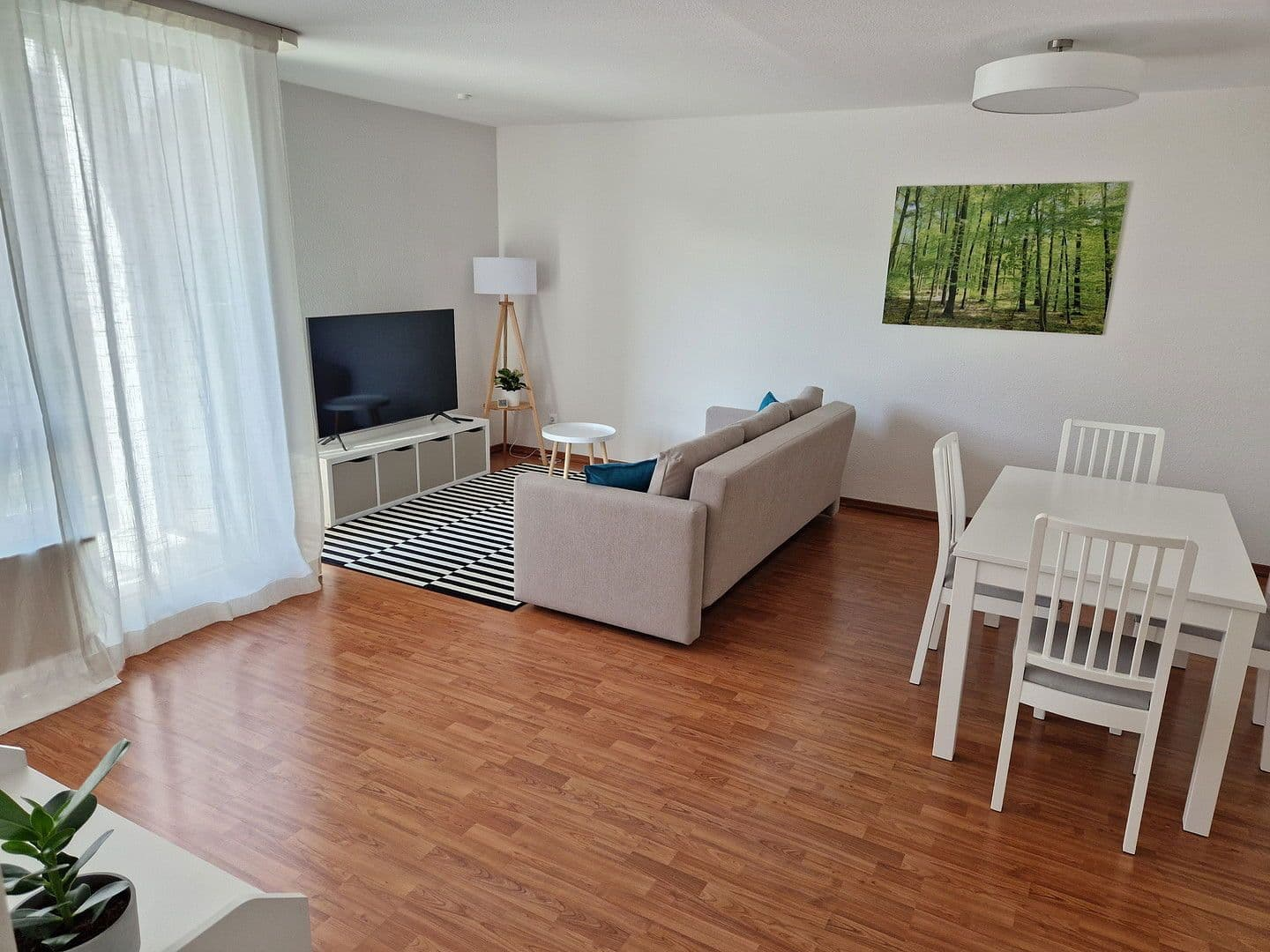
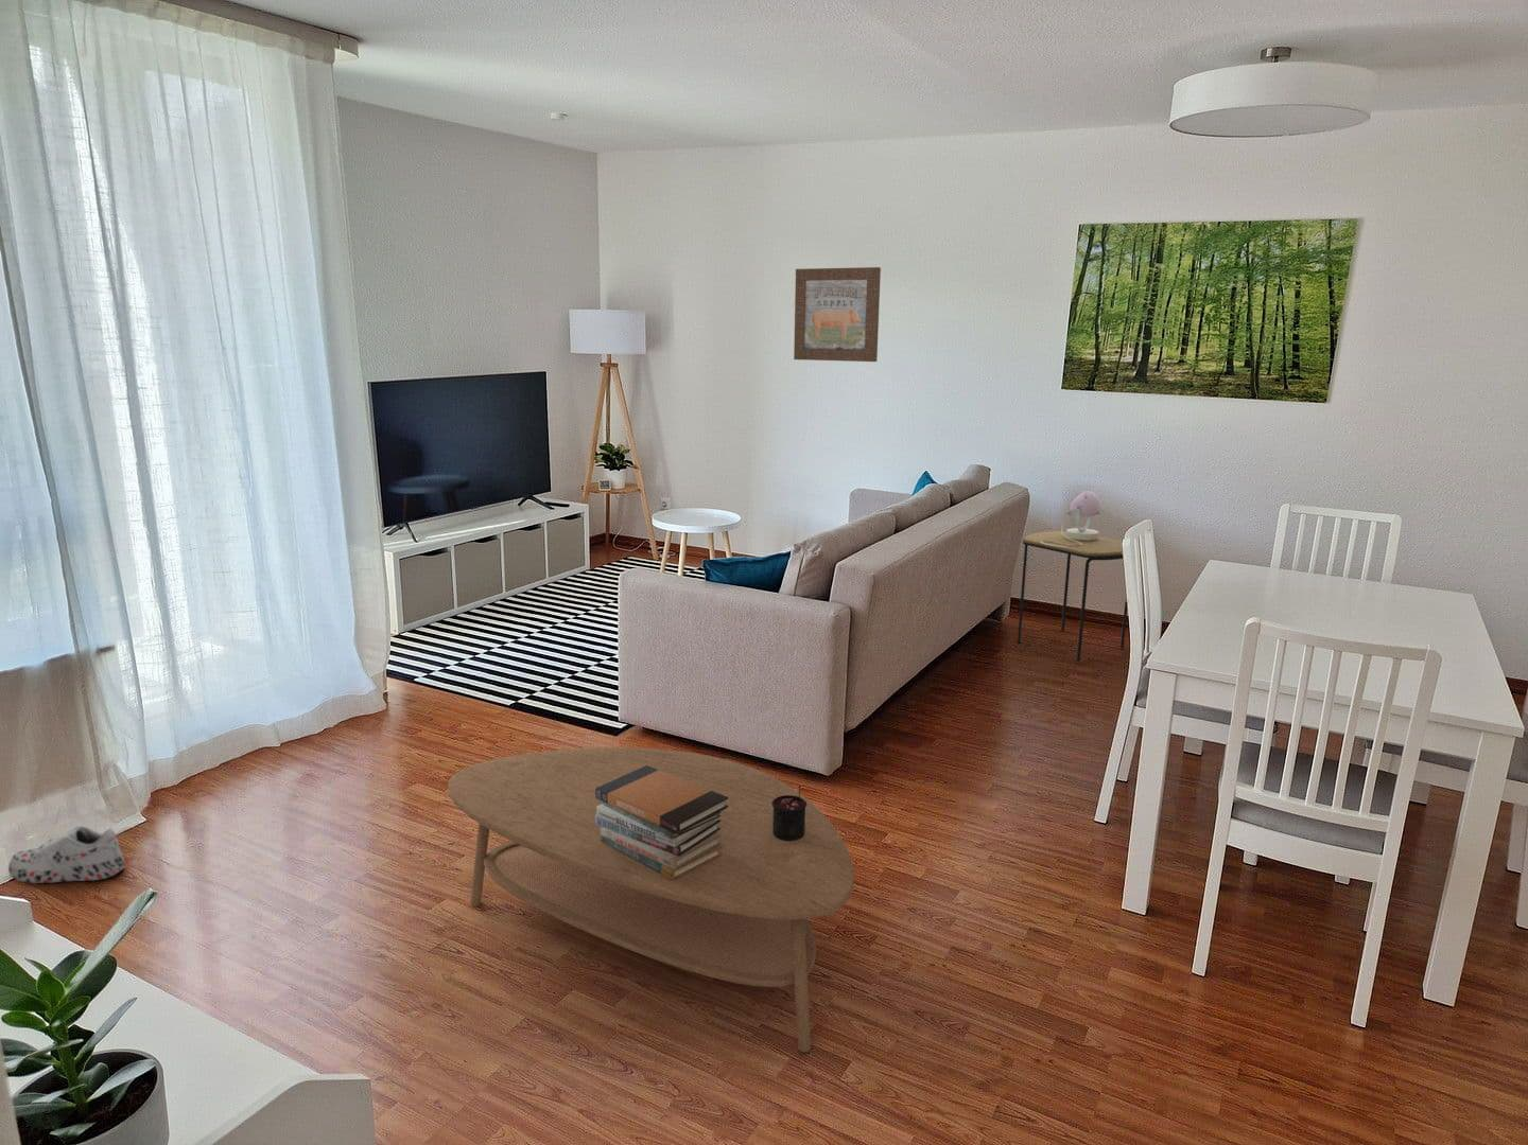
+ wall art [793,266,882,362]
+ coffee table [446,747,855,1055]
+ shoe [7,824,126,884]
+ table lamp [1041,488,1101,548]
+ candle [771,784,806,841]
+ side table [1017,530,1129,663]
+ book stack [596,765,728,880]
